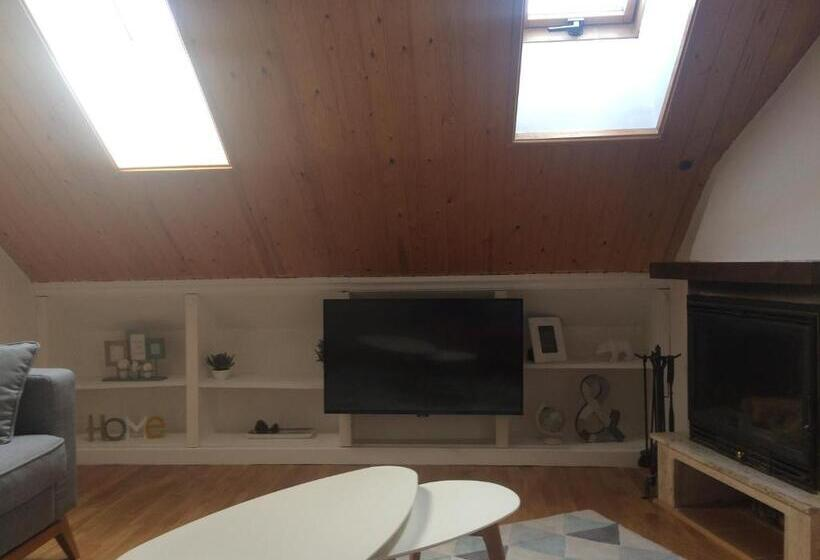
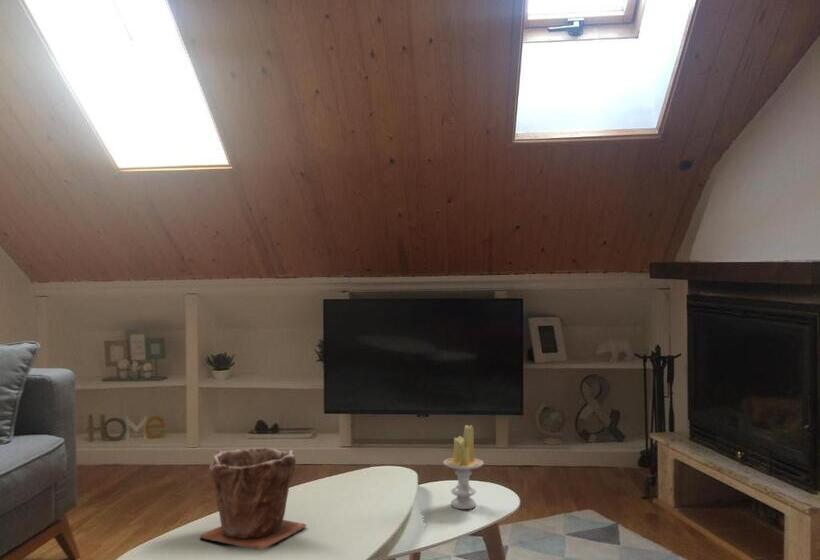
+ plant pot [198,447,308,551]
+ candle [442,424,485,510]
